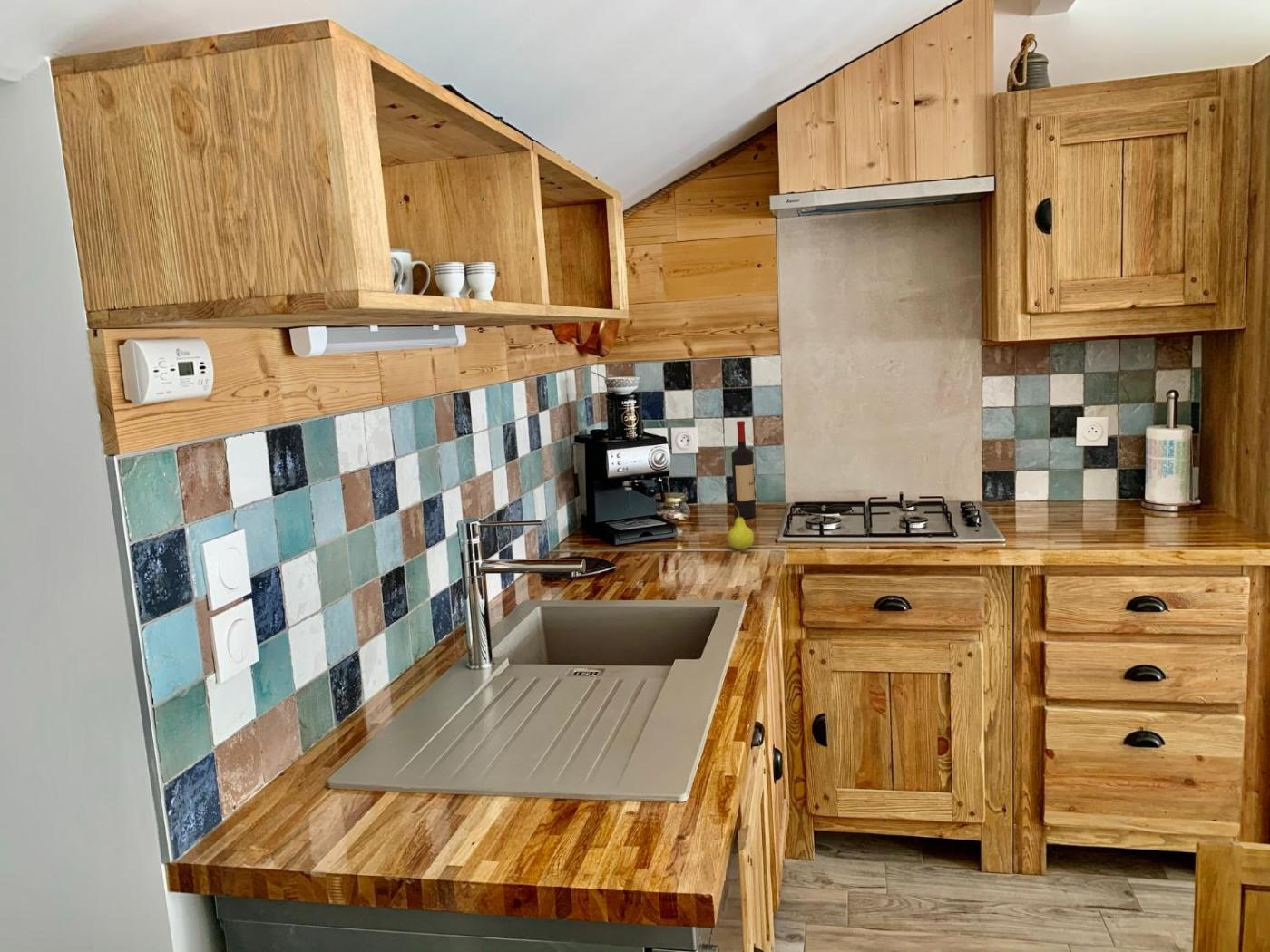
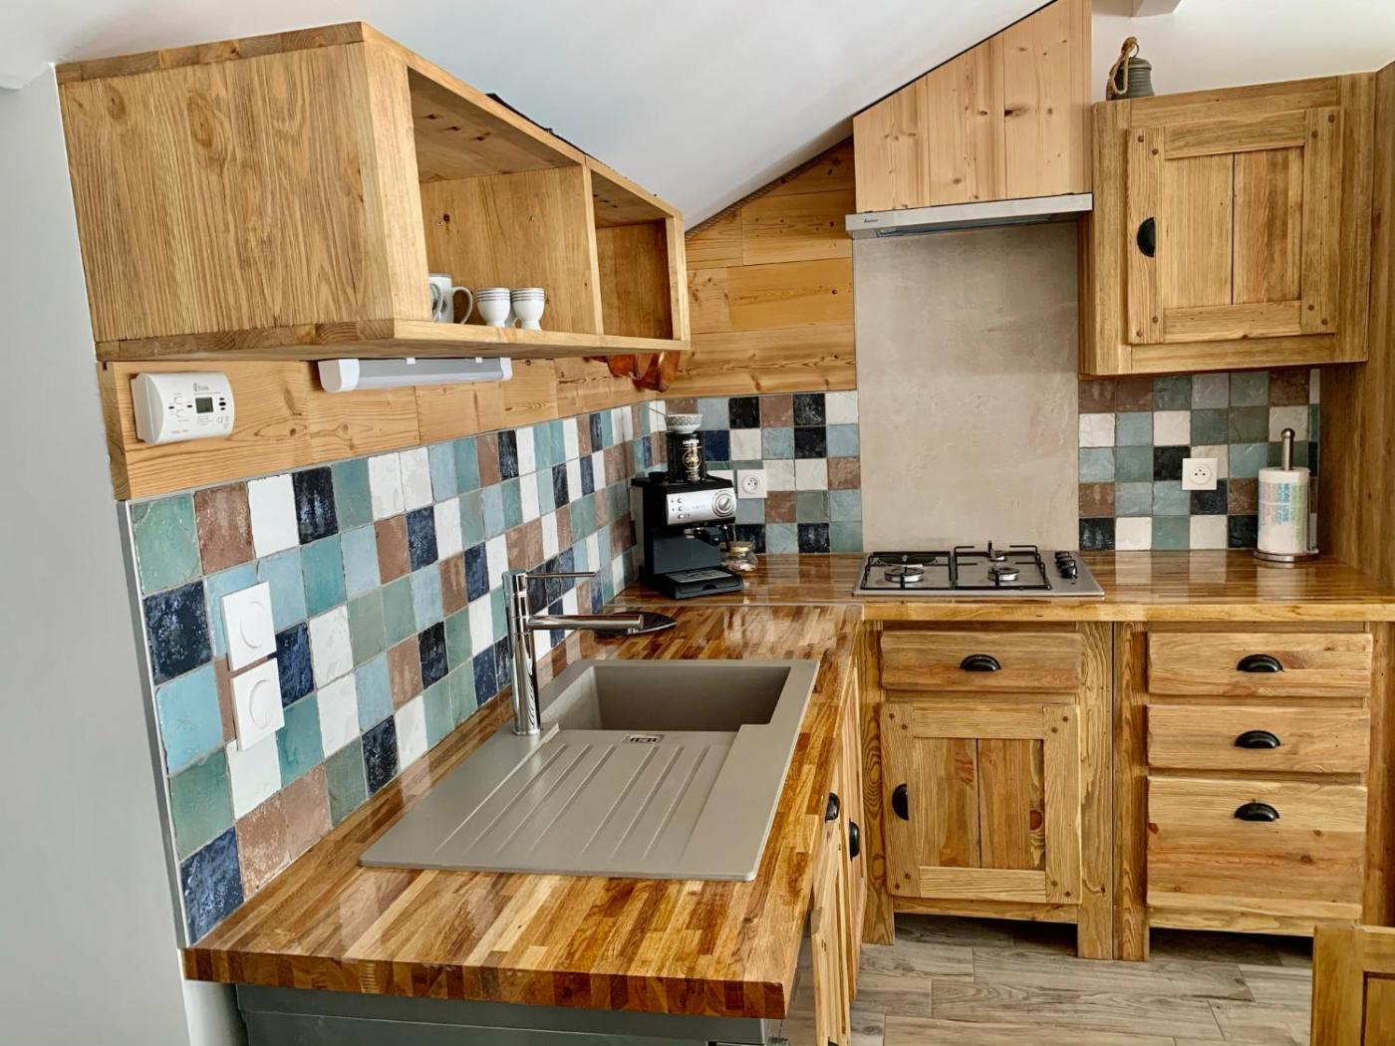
- fruit [727,506,755,551]
- wine bottle [730,420,757,520]
